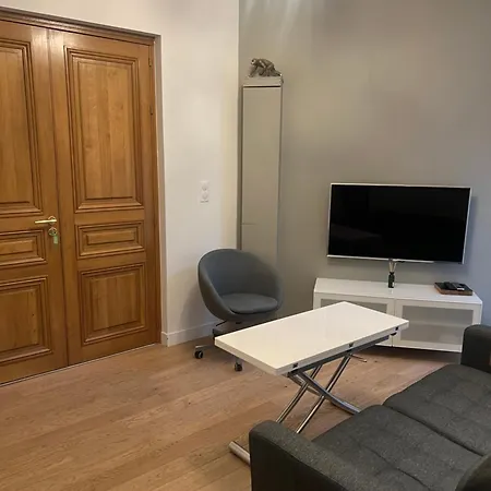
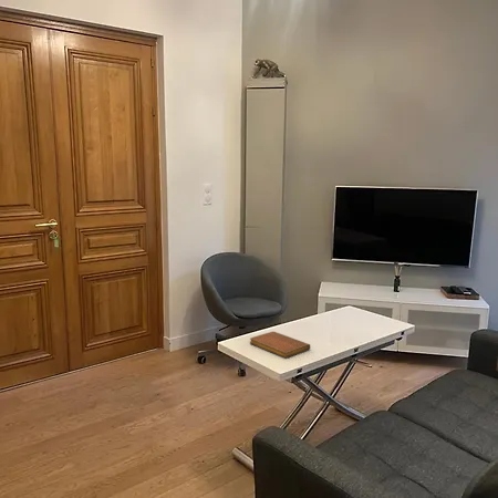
+ notebook [249,331,311,359]
